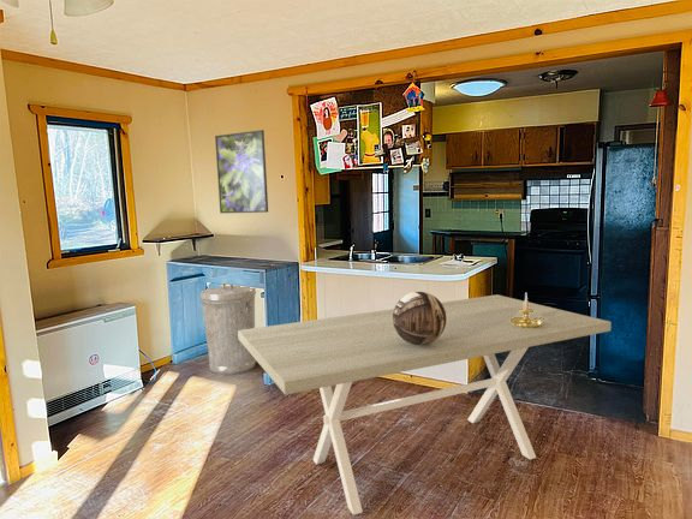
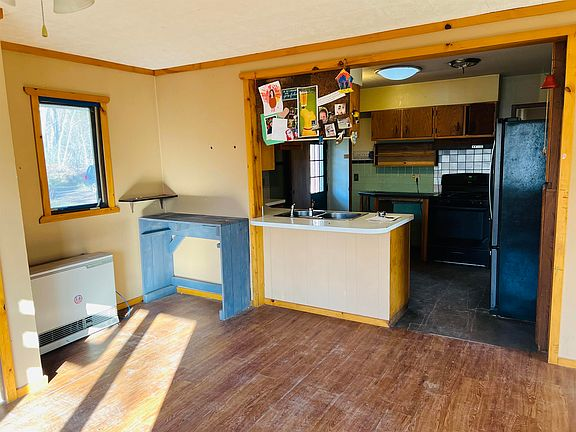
- decorative bowl [393,291,447,345]
- dining table [238,293,613,517]
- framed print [214,129,269,214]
- trash can [199,282,257,376]
- candle holder [511,293,544,328]
